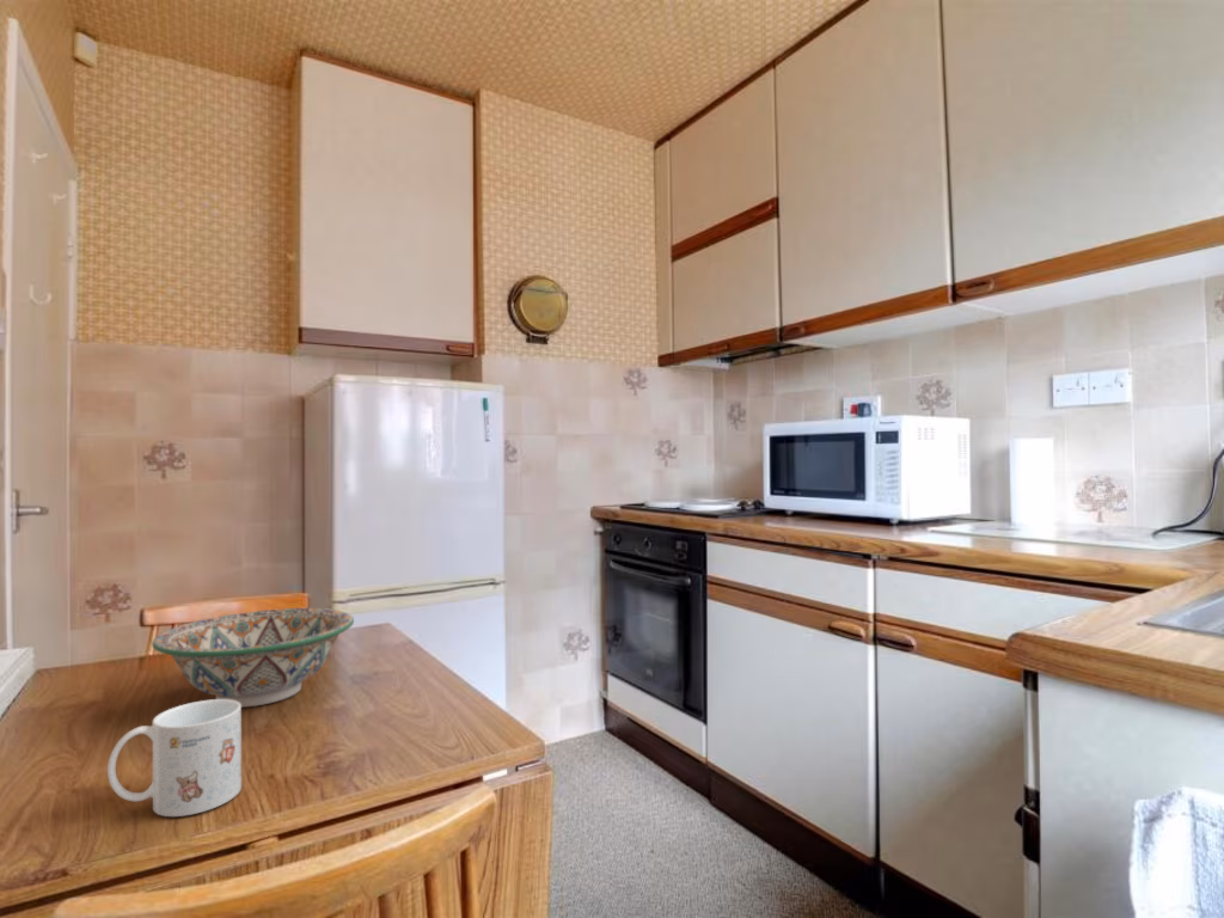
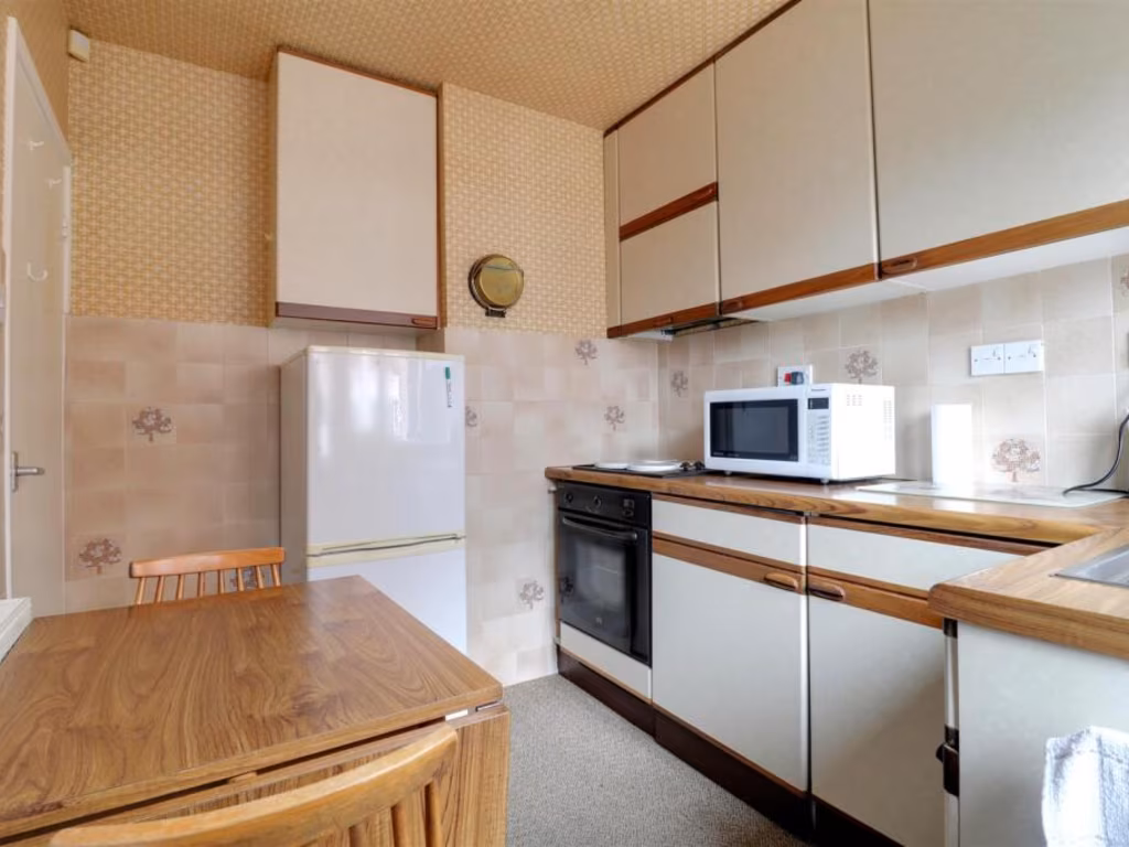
- decorative bowl [151,607,355,709]
- mug [106,698,243,818]
